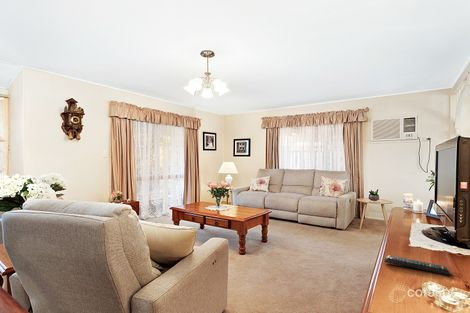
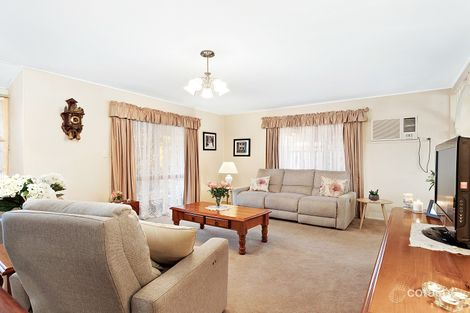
- remote control [383,254,452,277]
